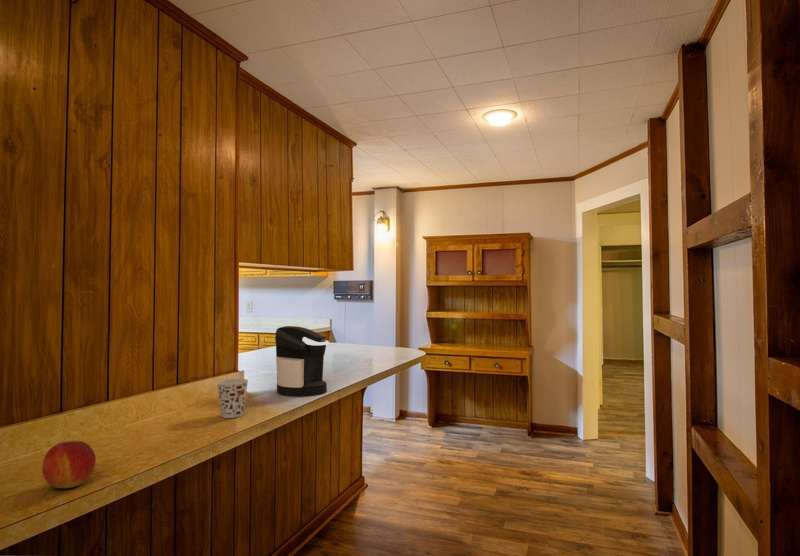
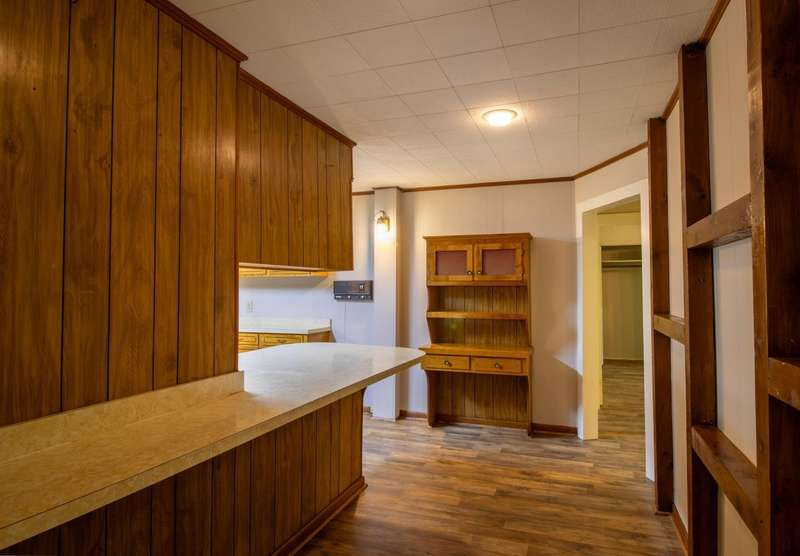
- coffee maker [274,325,330,397]
- cup [216,378,249,419]
- apple [41,440,97,489]
